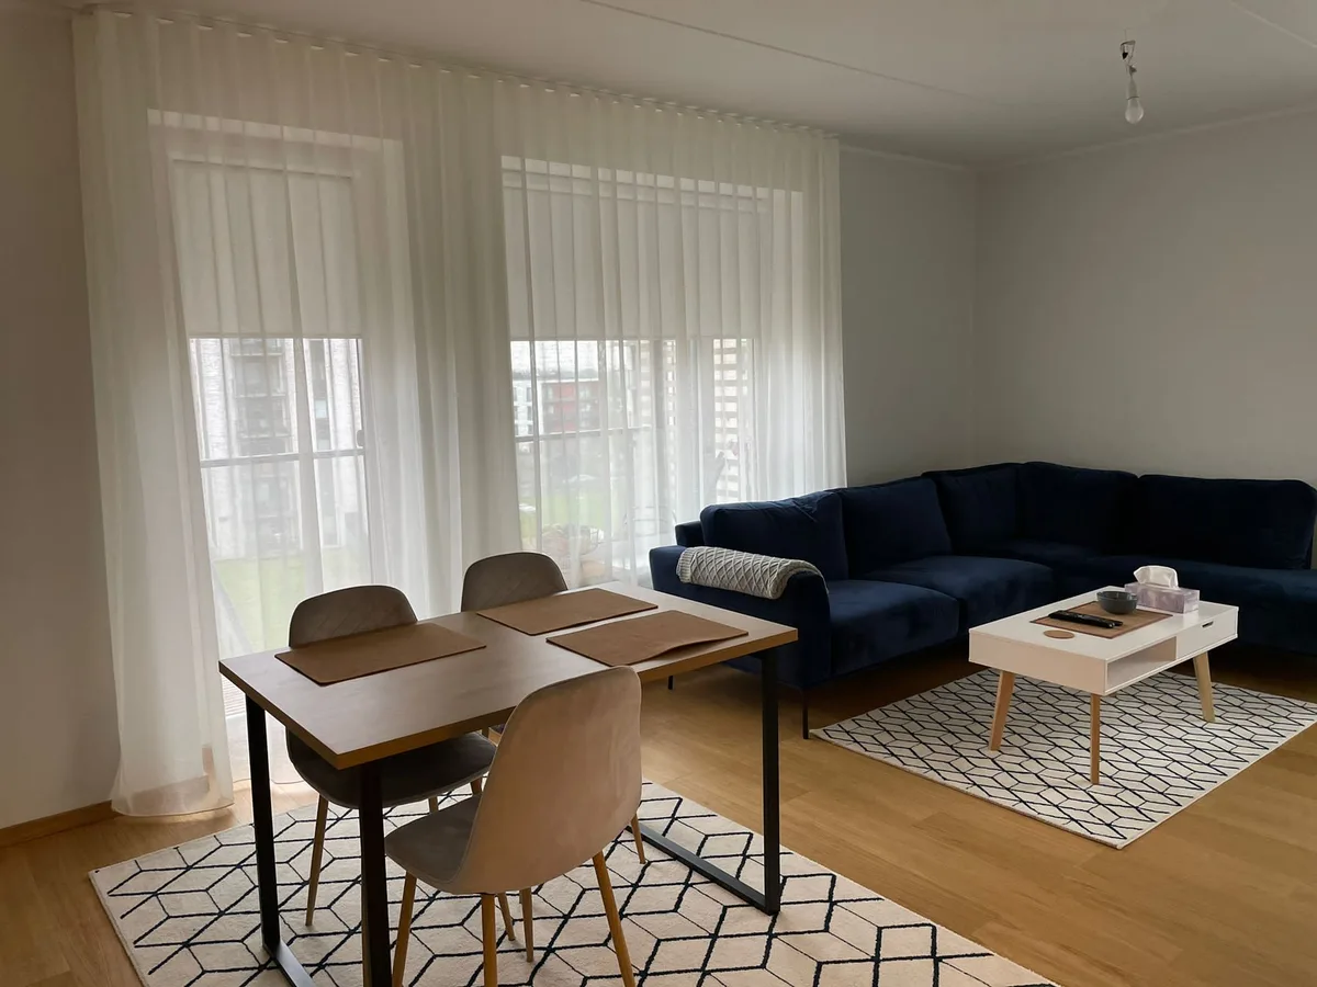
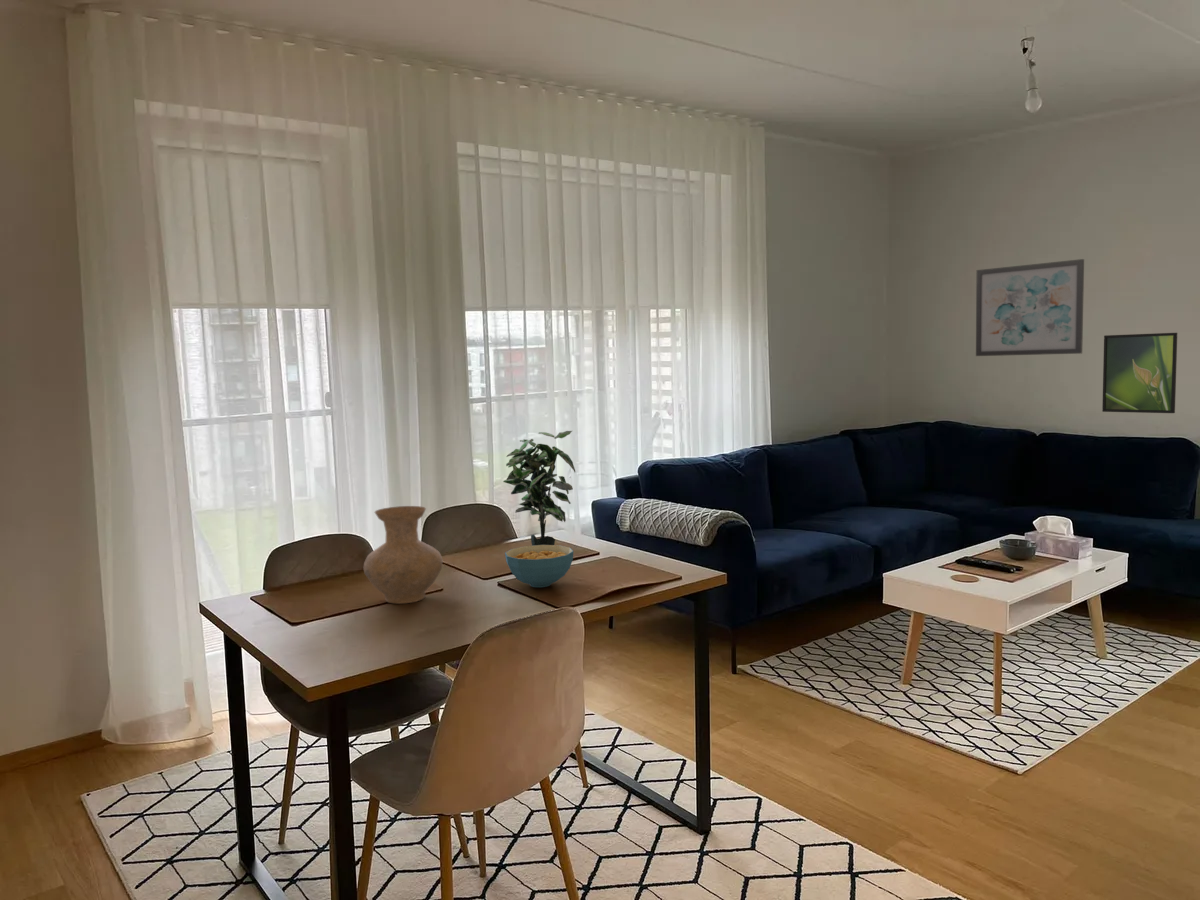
+ vase [362,505,444,604]
+ cereal bowl [504,544,574,588]
+ potted plant [503,430,576,546]
+ wall art [975,258,1085,357]
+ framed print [1101,332,1178,414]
